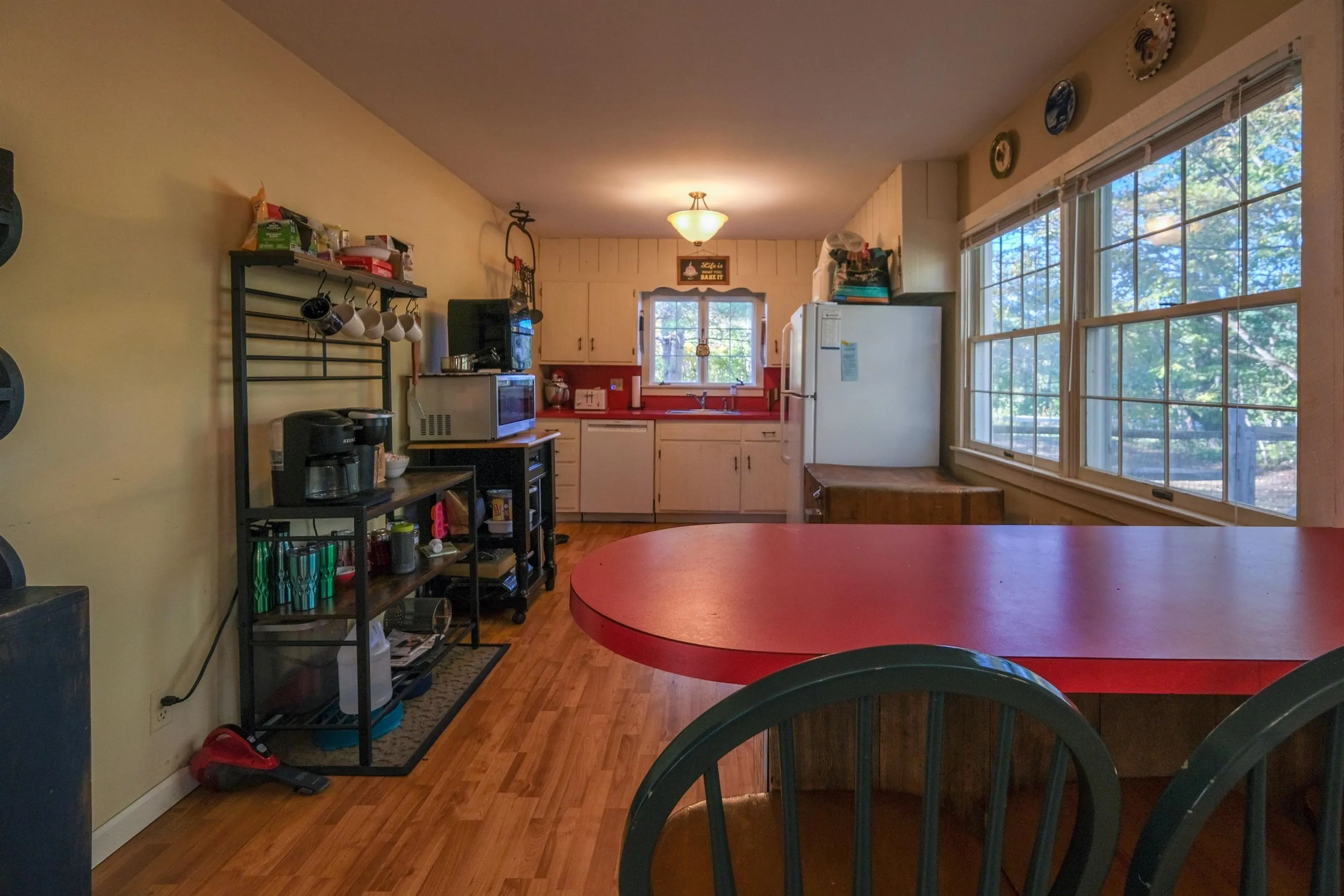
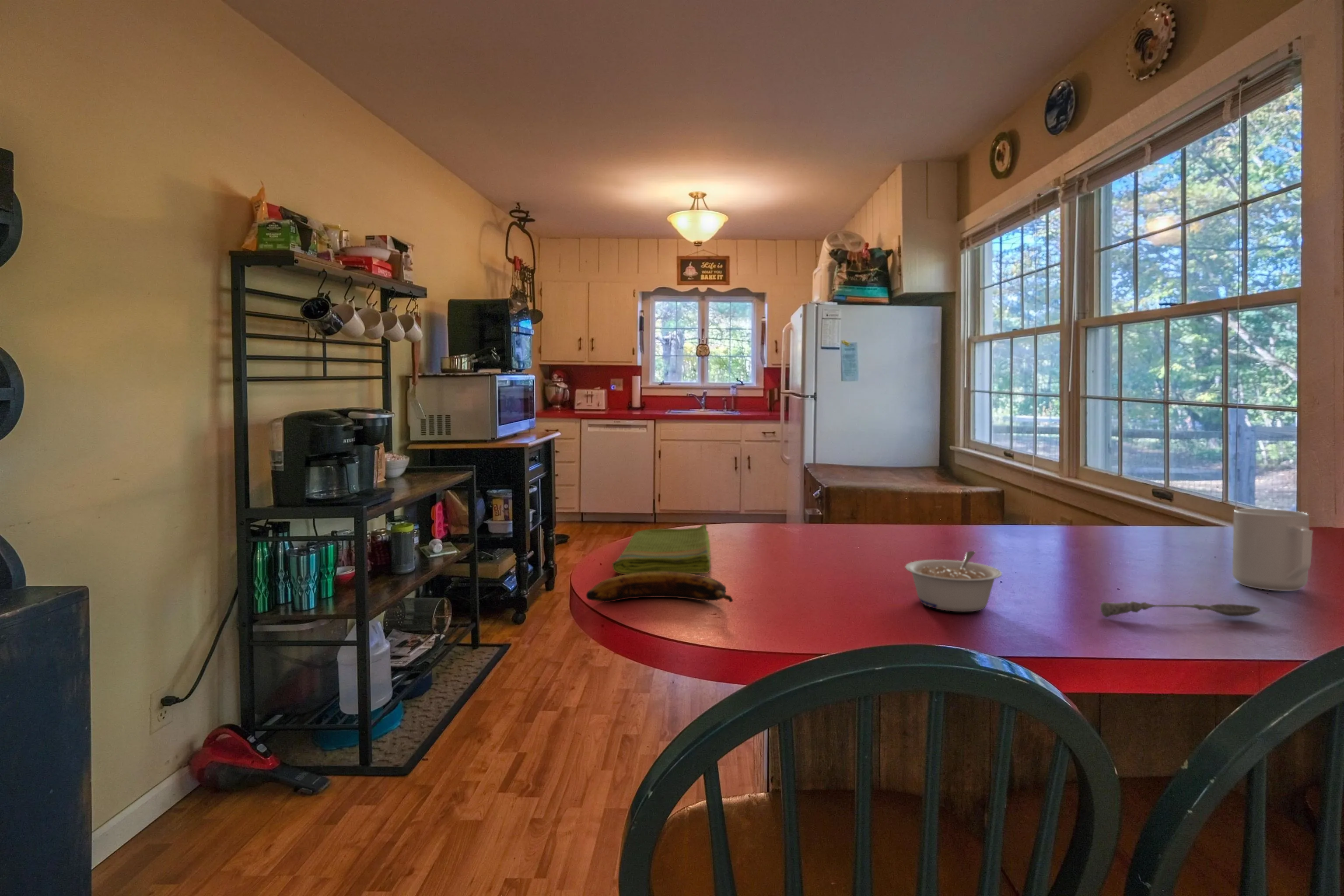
+ soupspoon [1100,601,1261,618]
+ mug [1232,508,1313,591]
+ legume [905,551,1002,612]
+ banana [586,572,734,603]
+ dish towel [612,523,711,575]
